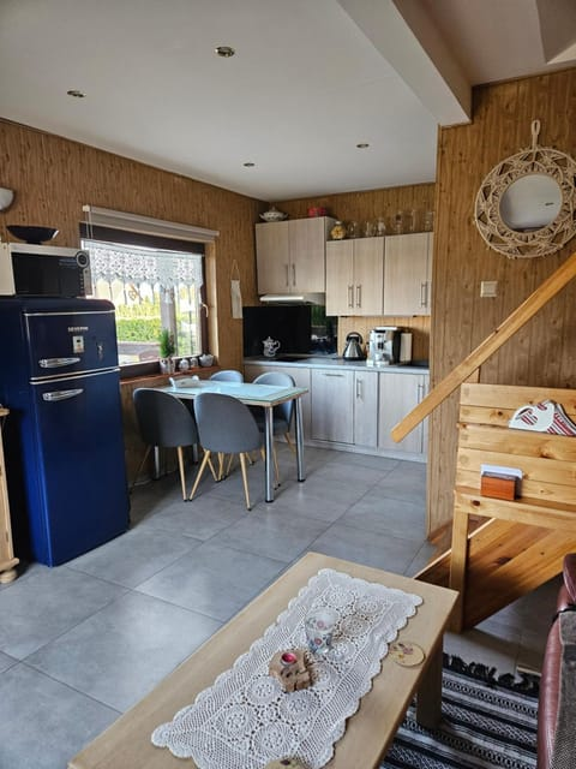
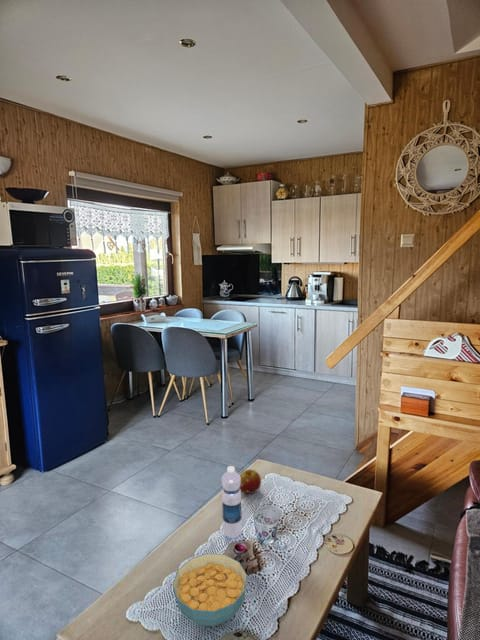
+ cereal bowl [172,553,248,628]
+ water bottle [221,465,243,539]
+ fruit [239,468,262,495]
